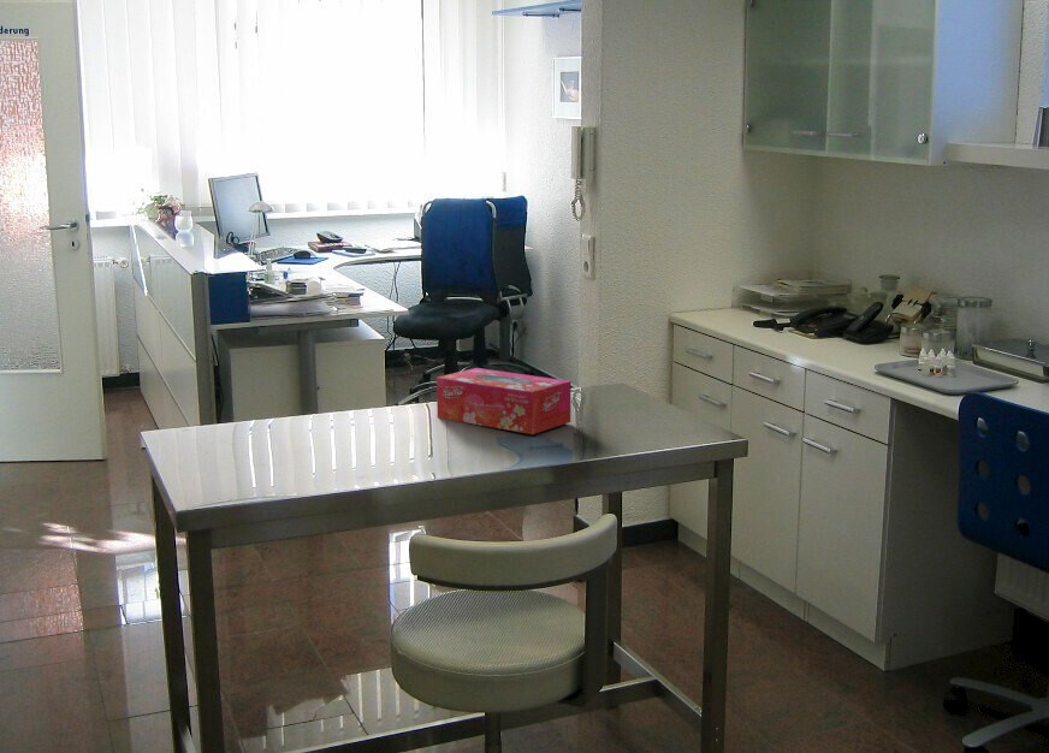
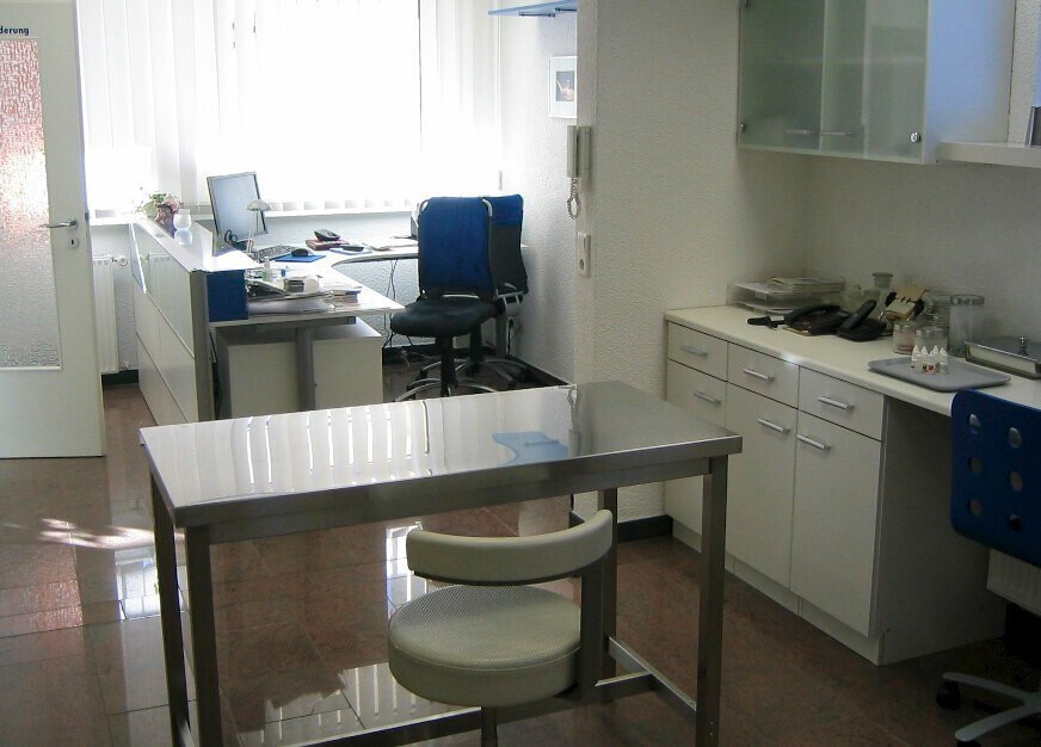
- tissue box [435,367,571,435]
